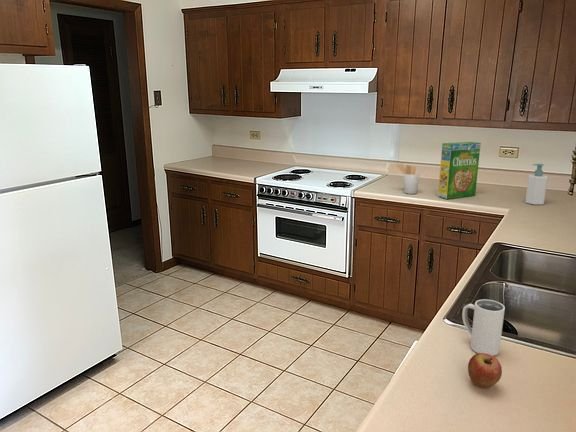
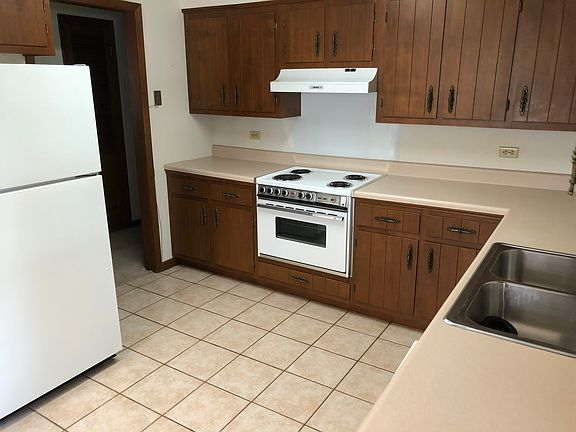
- utensil holder [395,163,421,195]
- fruit [467,353,503,389]
- cereal box [437,141,482,200]
- mug [461,298,506,356]
- soap bottle [524,163,549,206]
